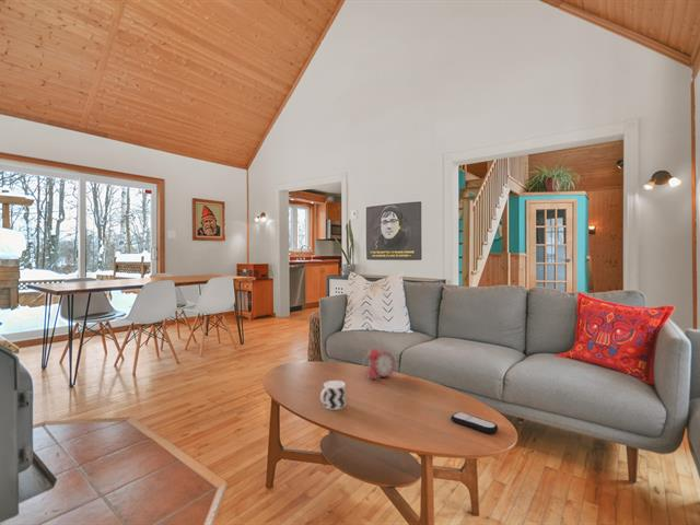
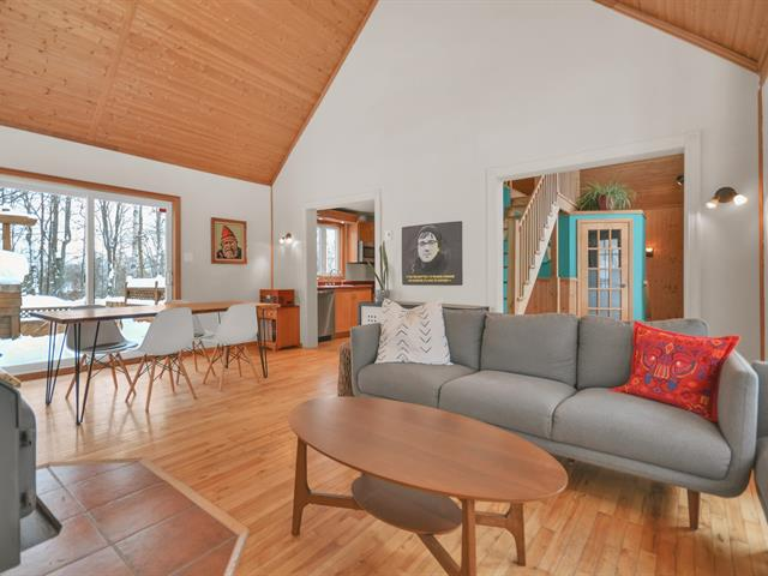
- remote control [450,411,499,434]
- cup [319,380,347,411]
- alarm clock [362,347,397,381]
